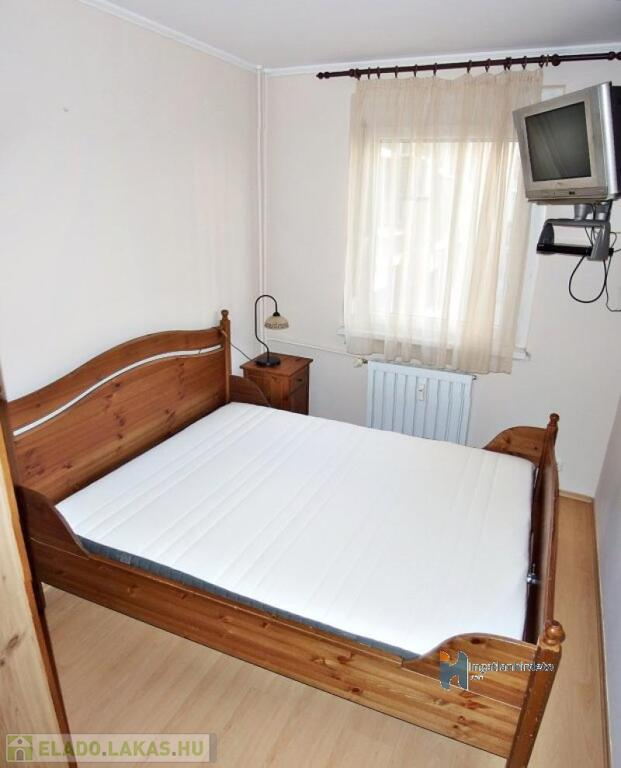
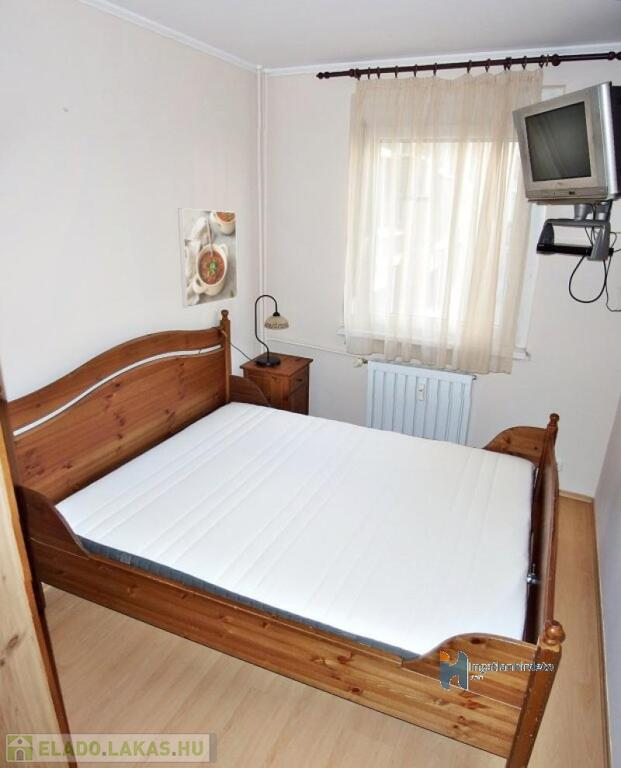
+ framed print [177,207,239,309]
